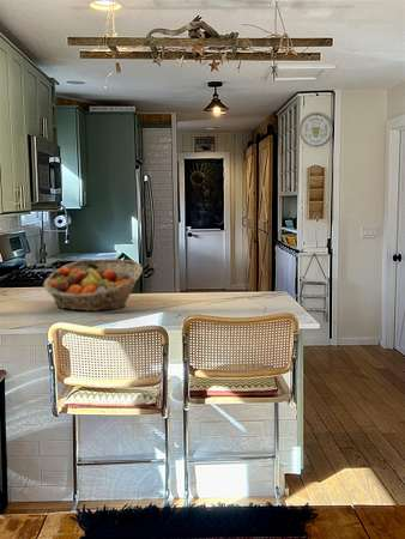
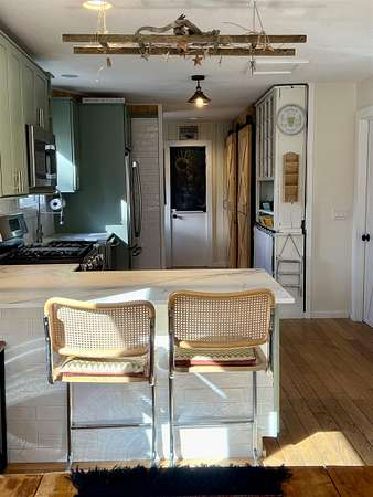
- fruit basket [42,258,144,313]
